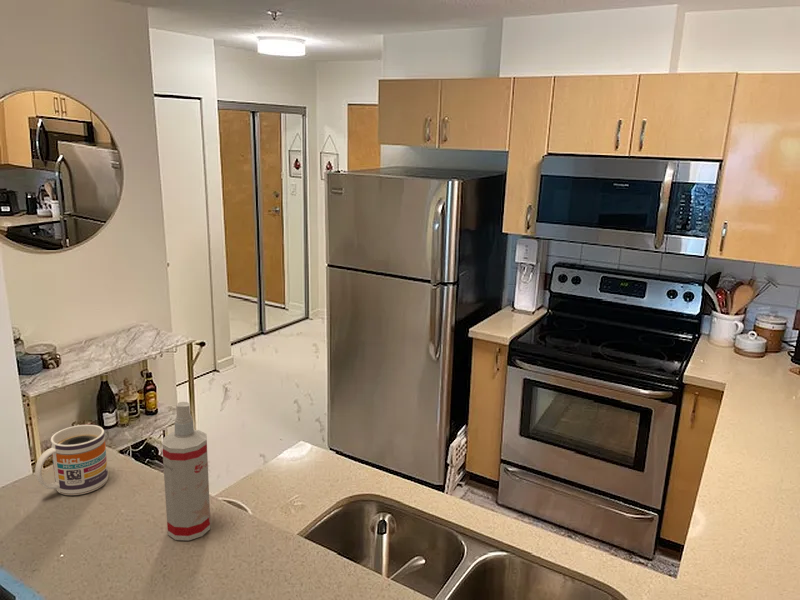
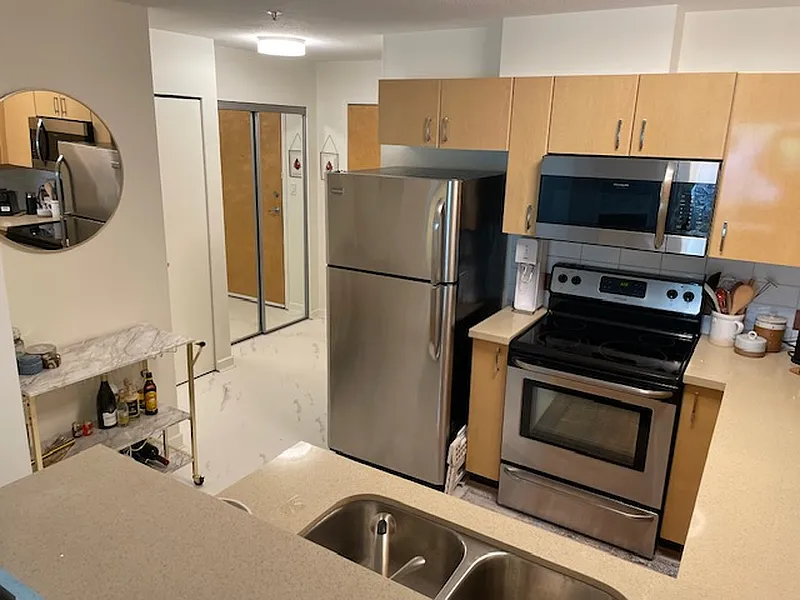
- mug [34,424,109,496]
- spray bottle [161,401,211,541]
